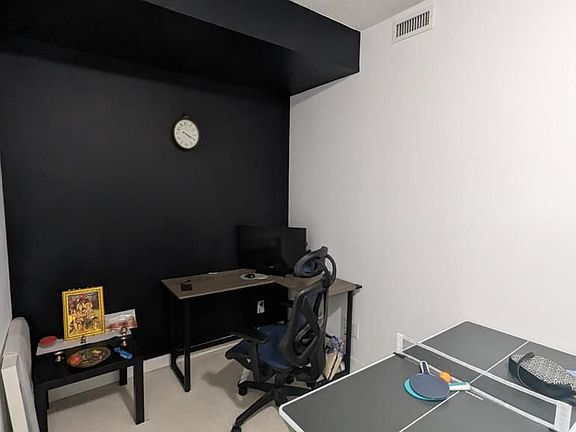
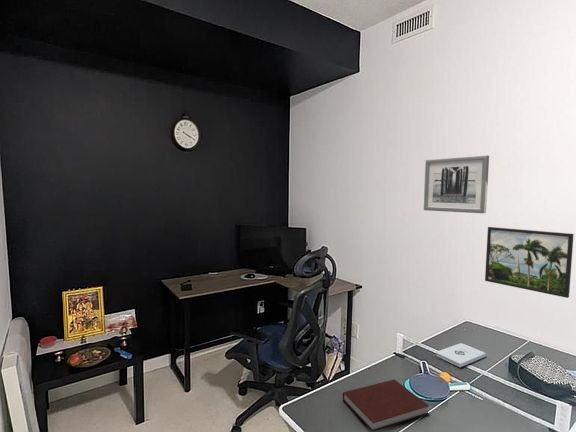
+ notepad [435,342,487,368]
+ wall art [423,155,490,214]
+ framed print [484,226,574,299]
+ notebook [342,378,430,432]
